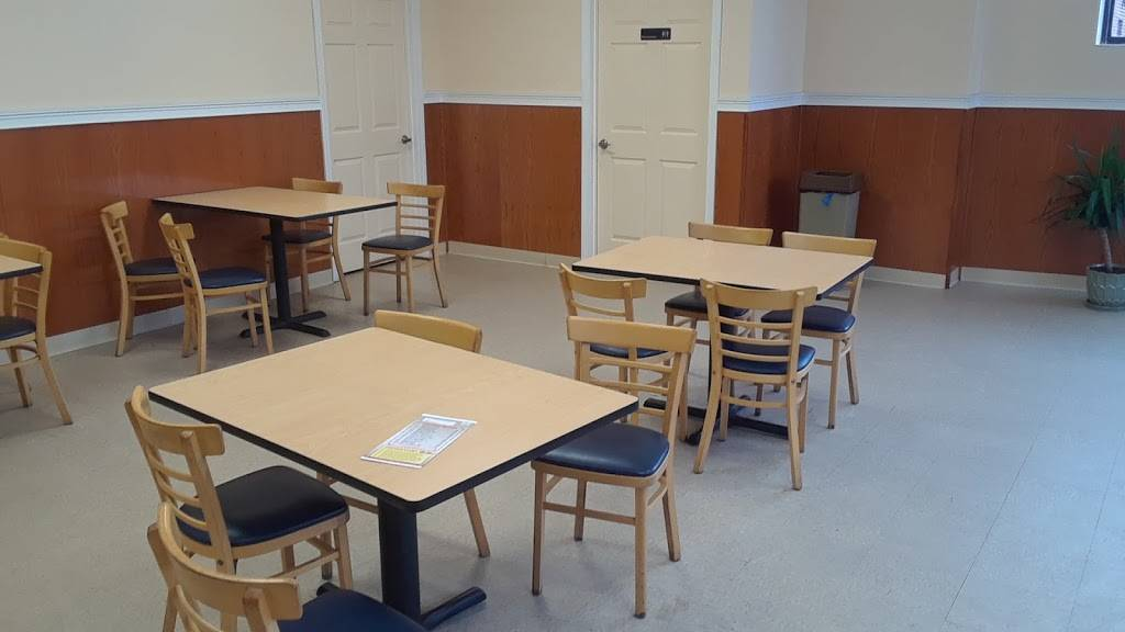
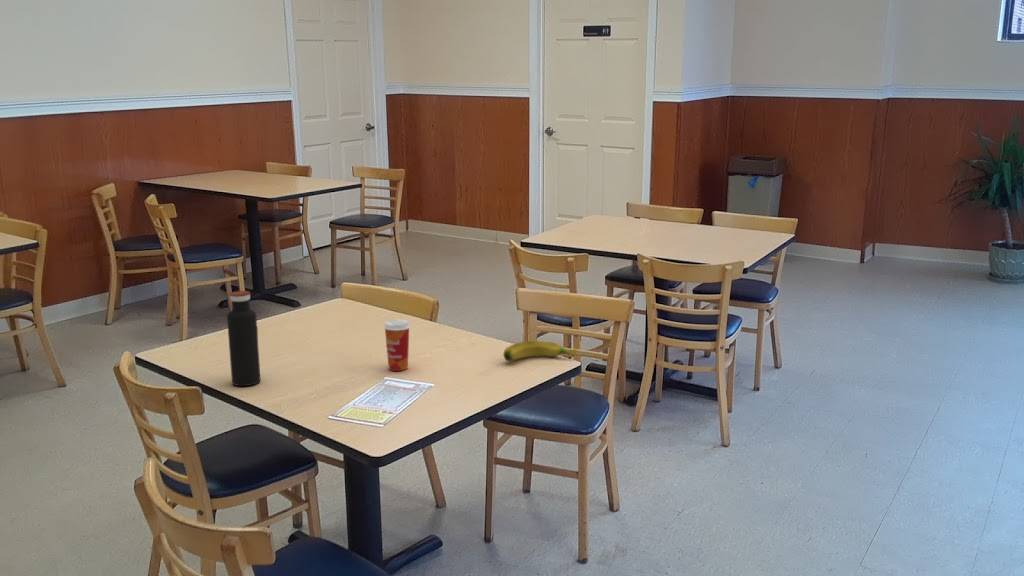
+ paper cup [383,319,411,372]
+ banana [502,340,578,362]
+ water bottle [226,290,262,387]
